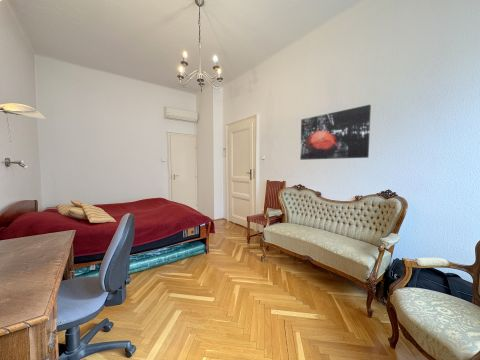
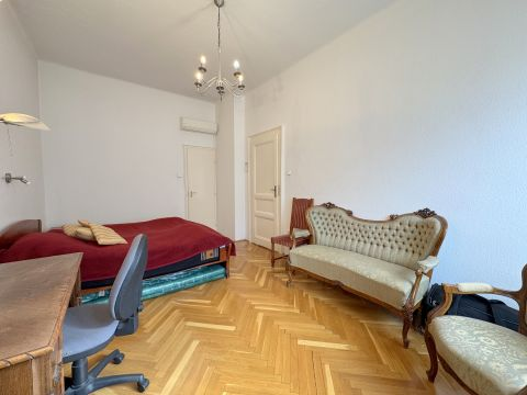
- wall art [299,104,372,161]
